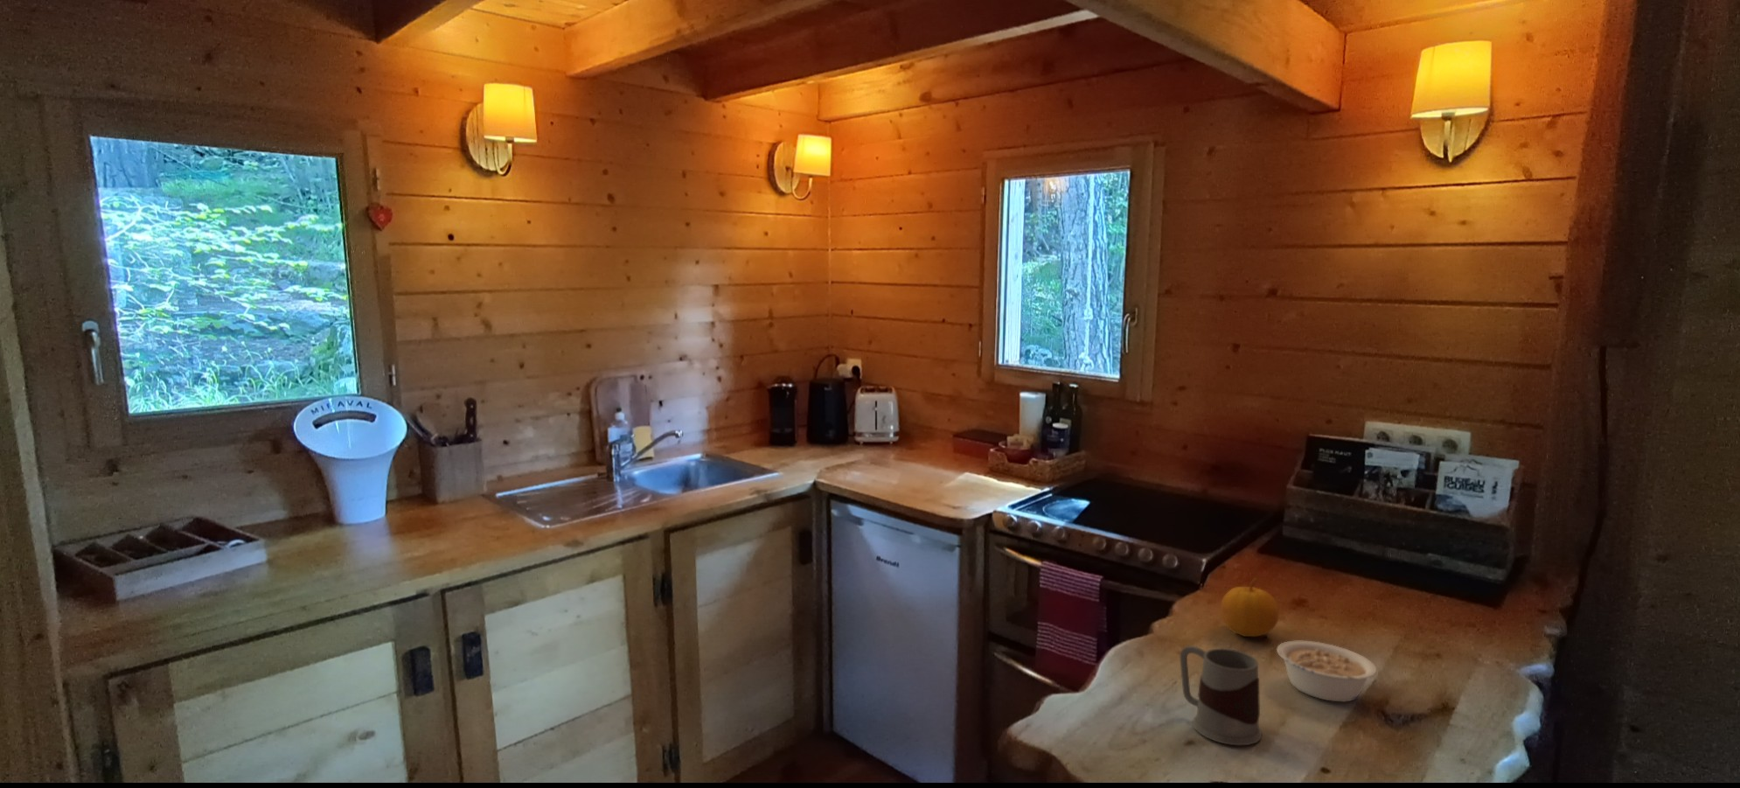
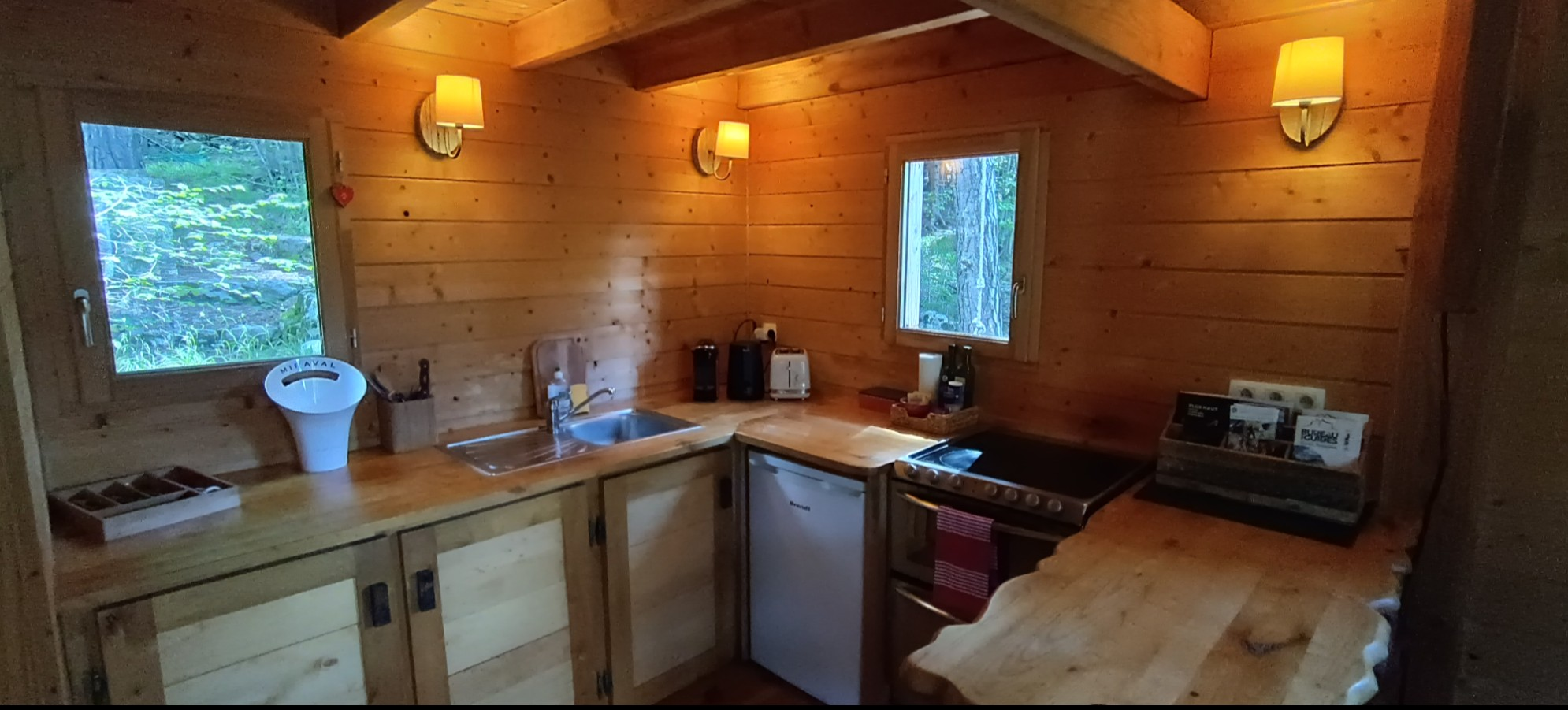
- legume [1276,640,1377,703]
- fruit [1220,577,1279,637]
- mug [1178,646,1263,746]
